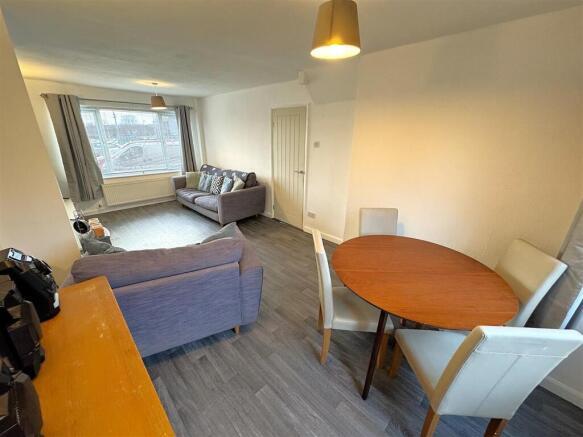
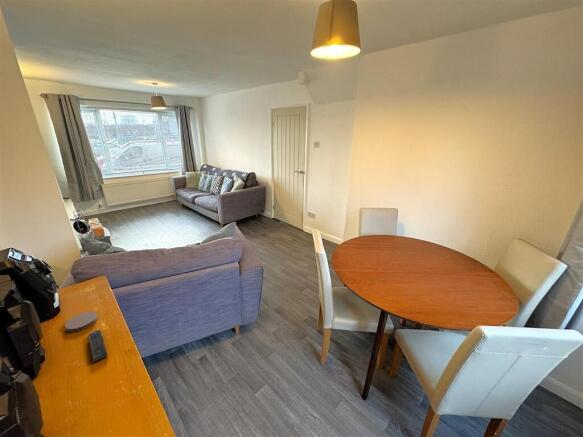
+ coaster [64,311,98,333]
+ remote control [87,329,109,363]
